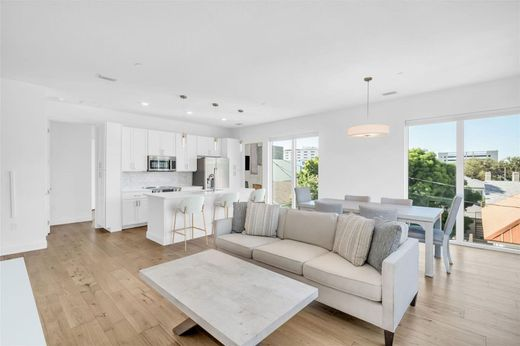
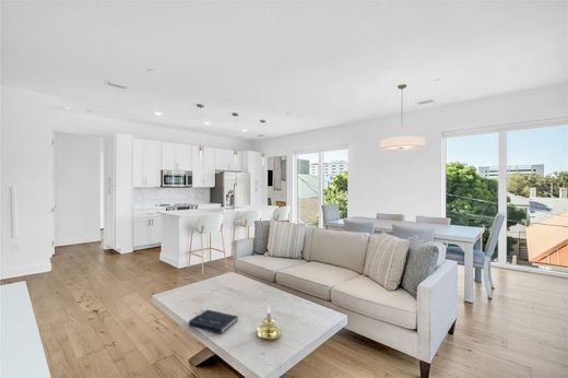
+ book [188,309,239,335]
+ candle holder [256,305,283,341]
